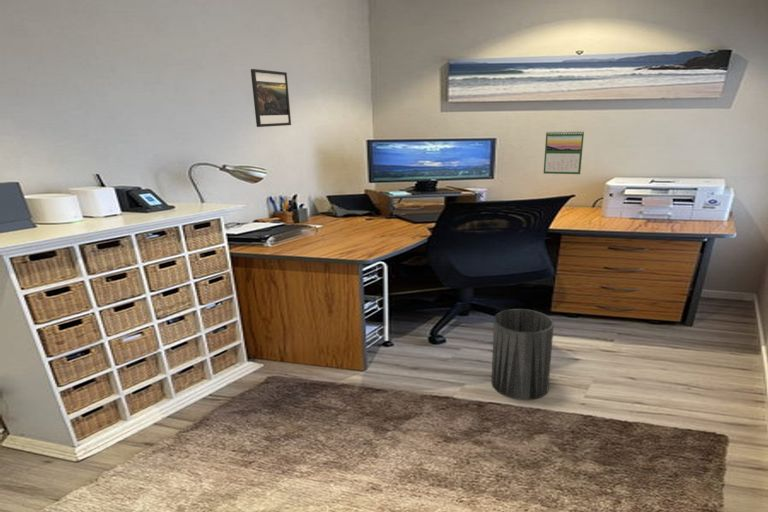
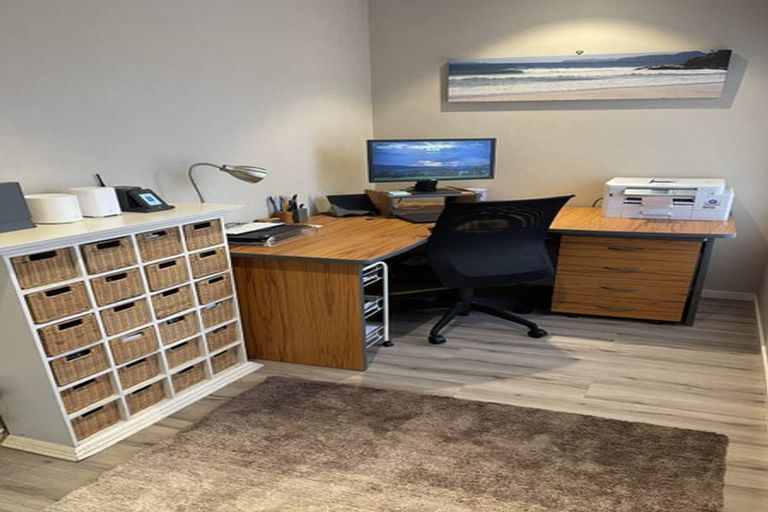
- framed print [250,68,292,128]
- calendar [543,130,585,175]
- trash can [490,308,555,401]
